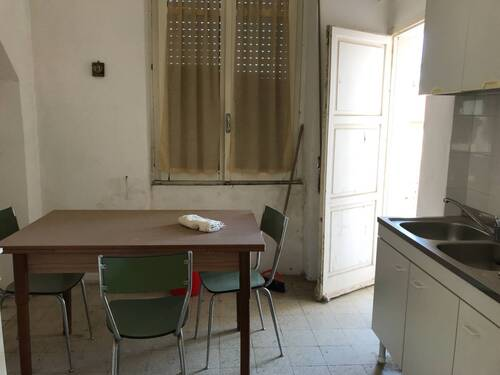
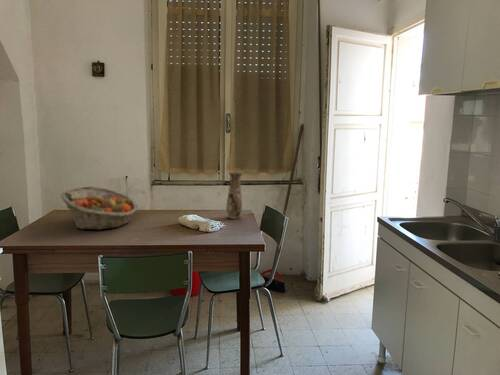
+ vase [225,170,244,220]
+ fruit basket [60,185,139,231]
